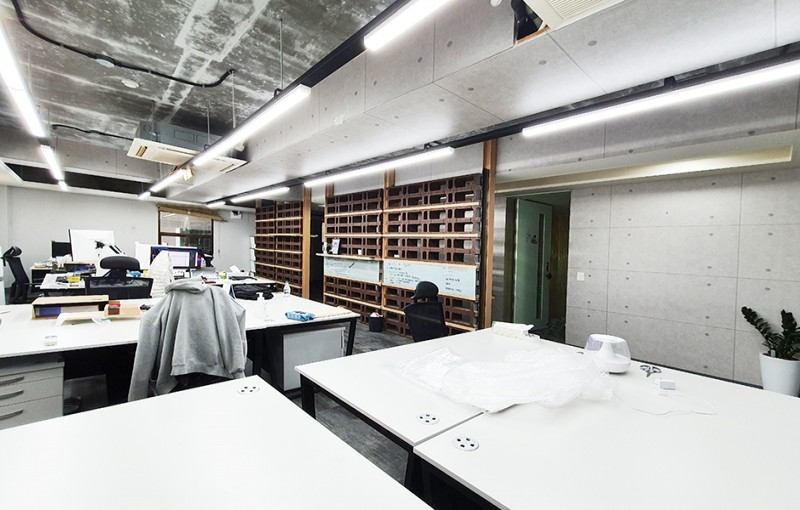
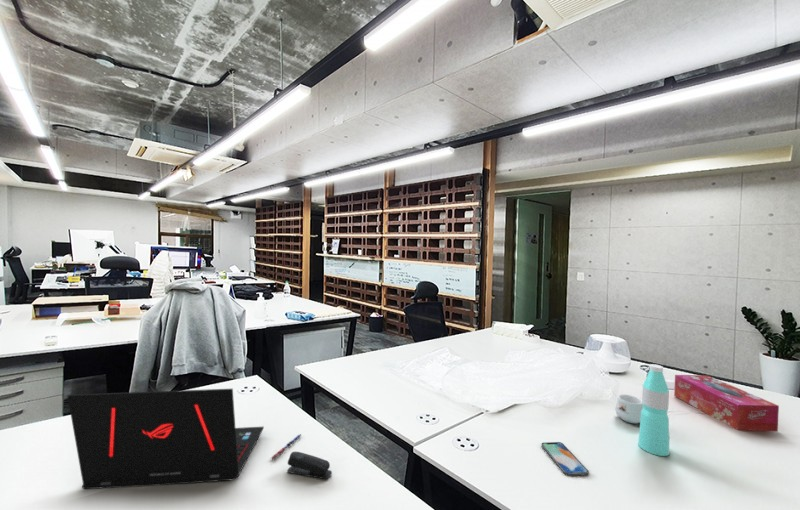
+ pen [270,433,303,460]
+ mug [614,393,643,425]
+ laptop [67,388,265,490]
+ smartphone [541,441,590,477]
+ tissue box [673,374,780,433]
+ water bottle [637,363,670,457]
+ stapler [286,451,333,480]
